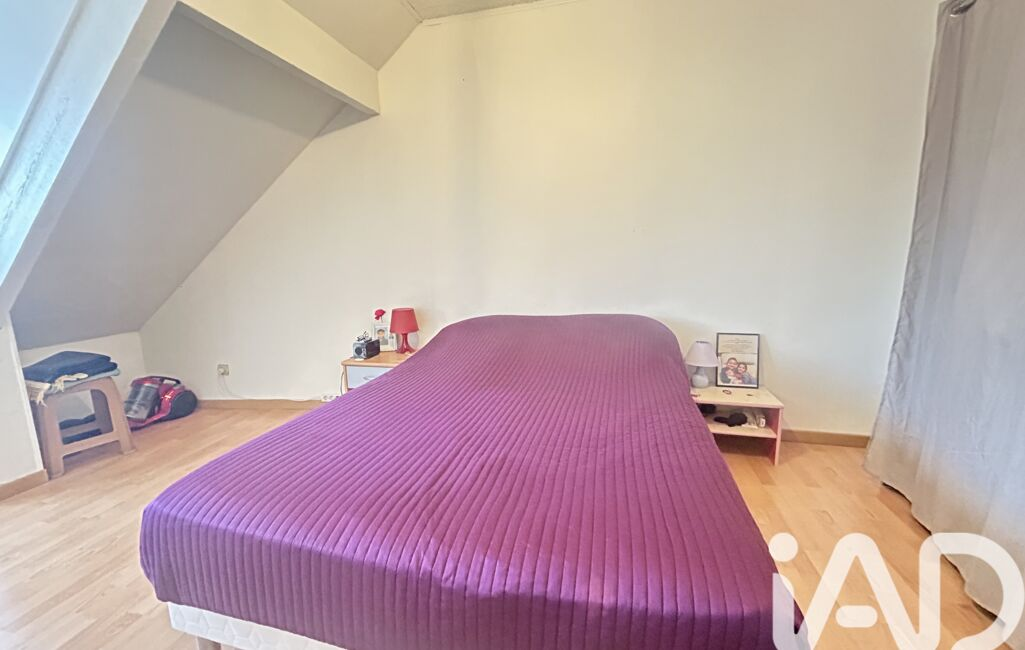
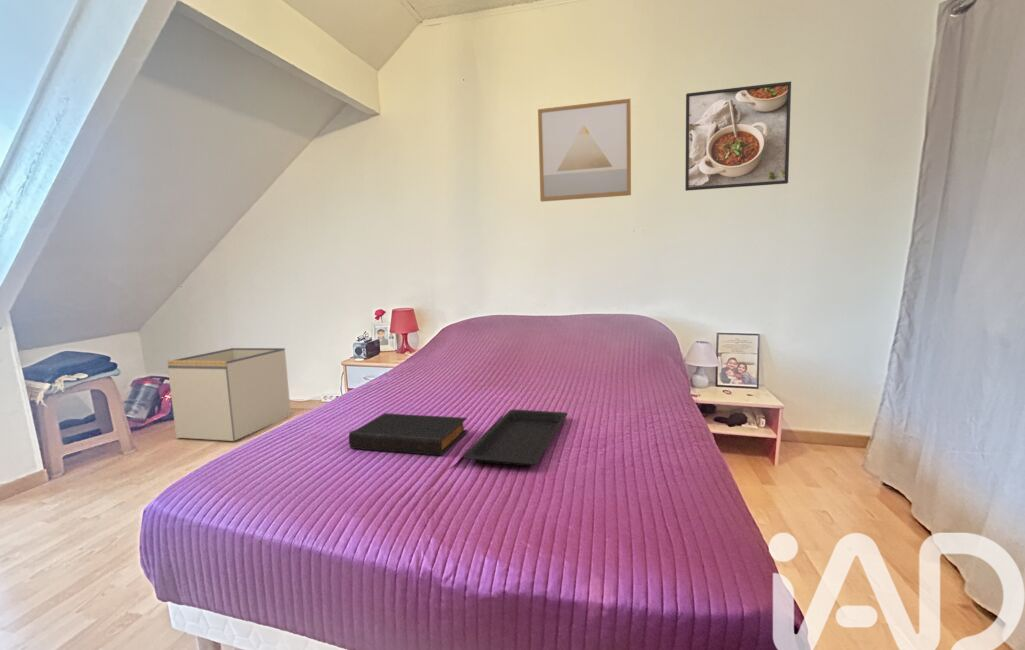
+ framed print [684,80,792,192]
+ storage bin [166,347,292,442]
+ serving tray [462,408,569,467]
+ wall art [537,98,632,203]
+ book [348,412,468,457]
